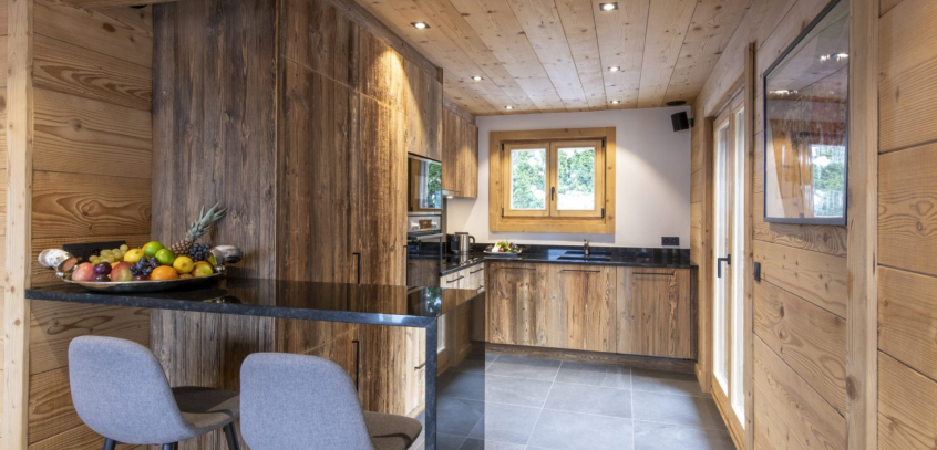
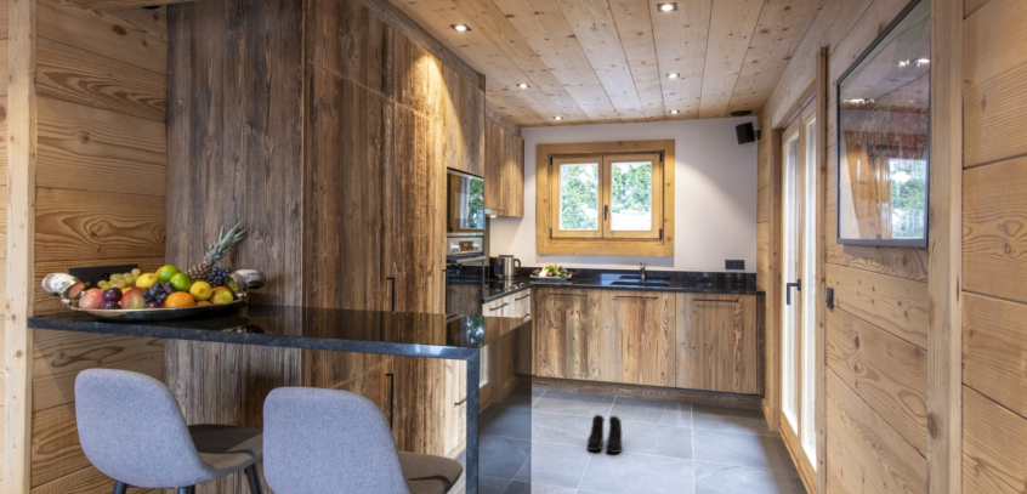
+ boots [586,414,623,454]
